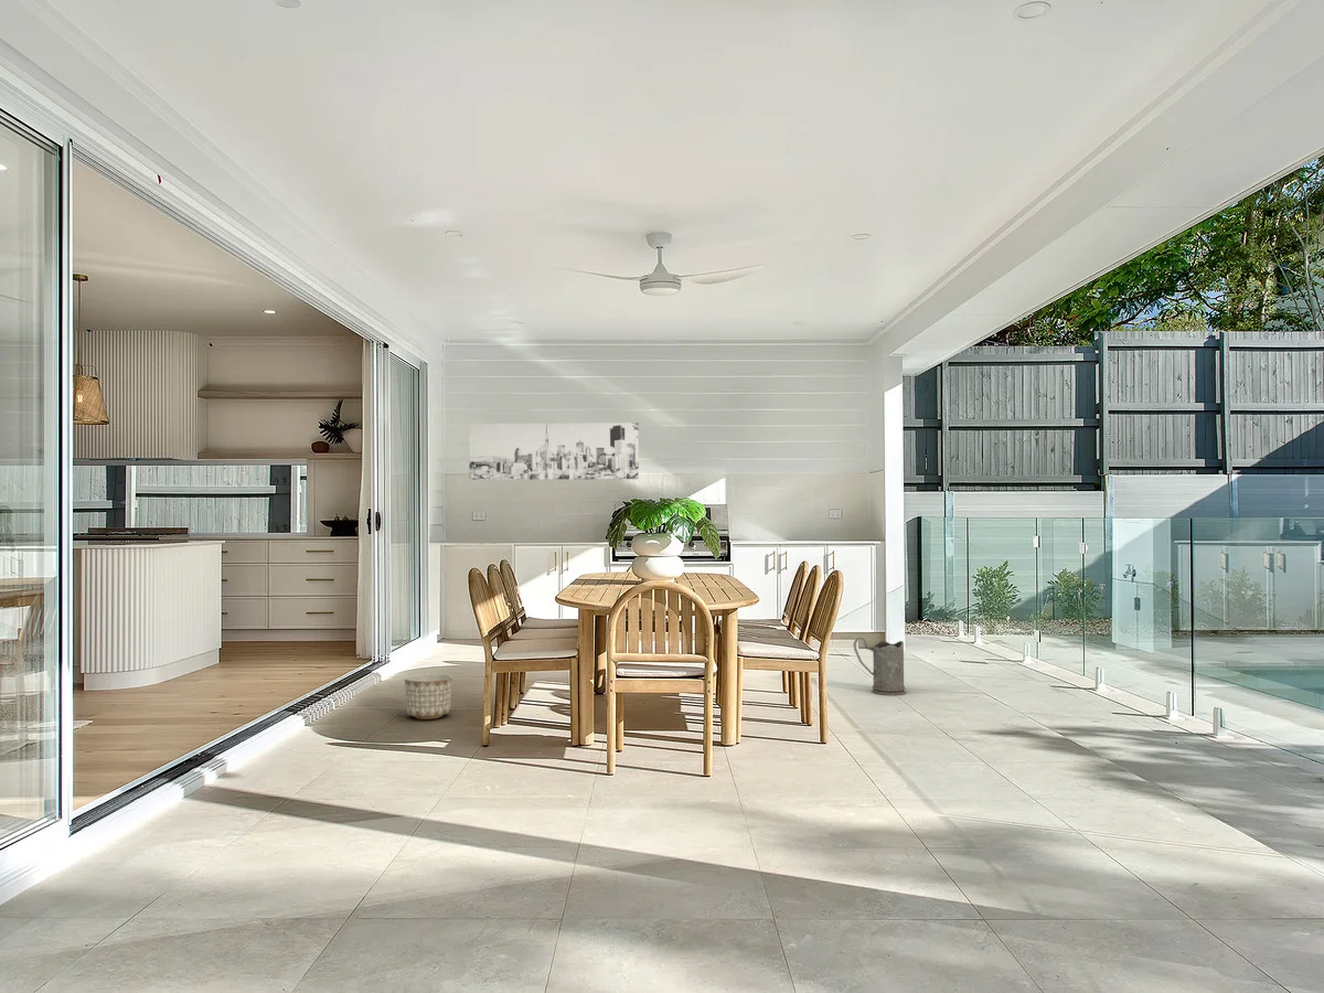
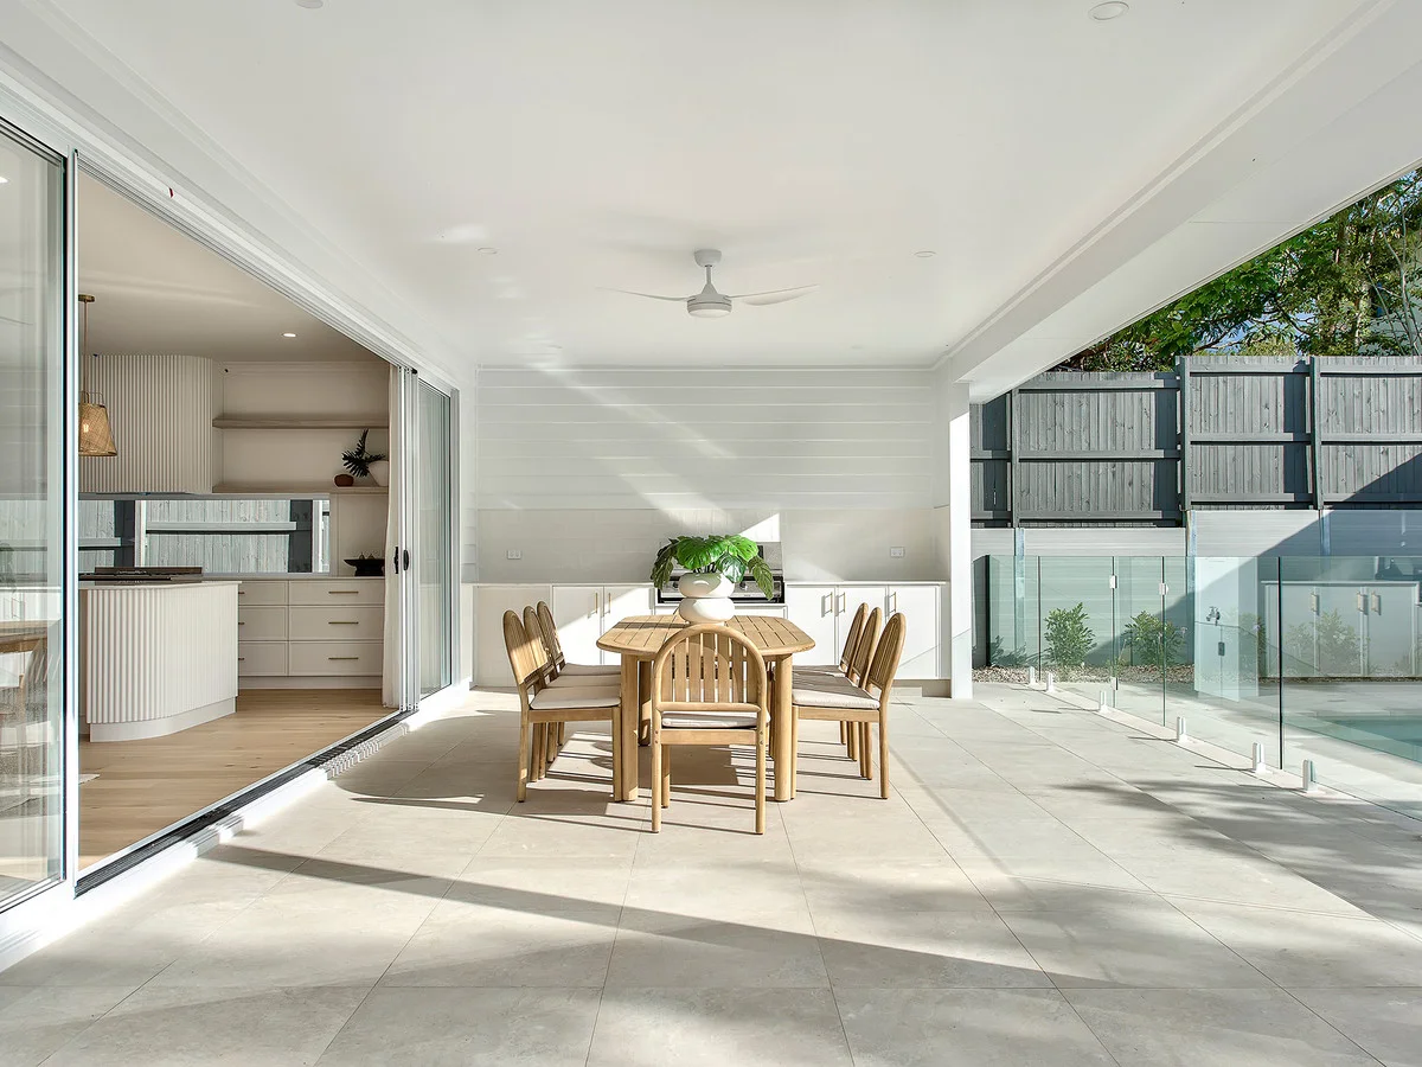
- wall art [468,421,640,481]
- planter [404,672,453,720]
- jug [853,637,907,696]
